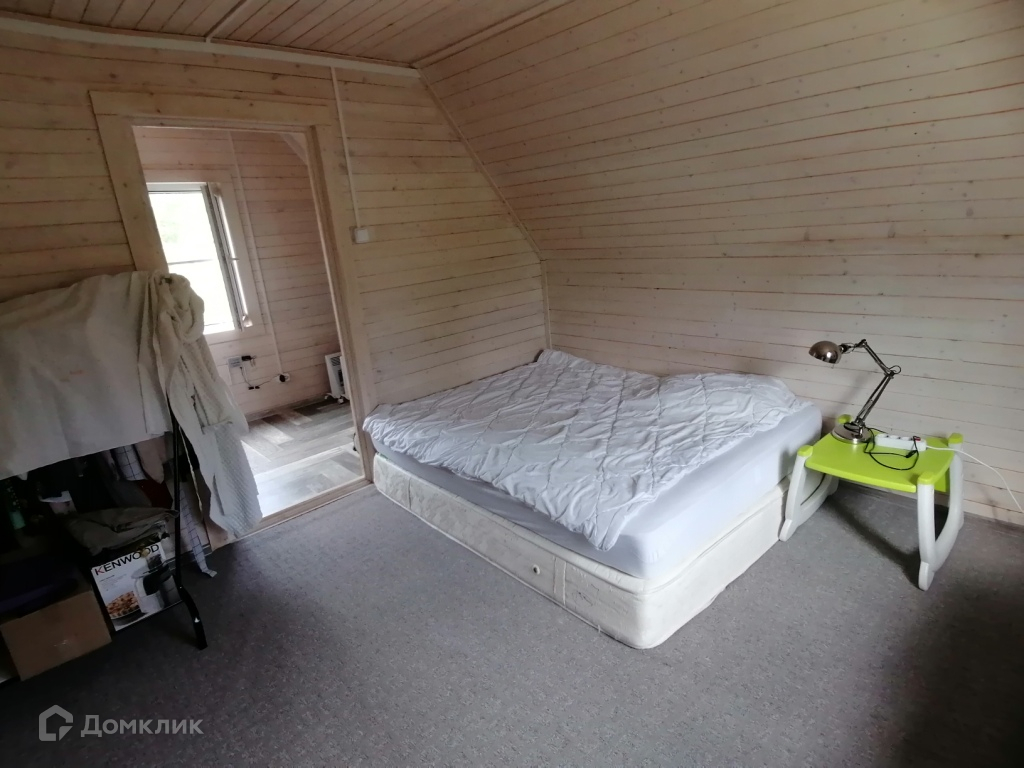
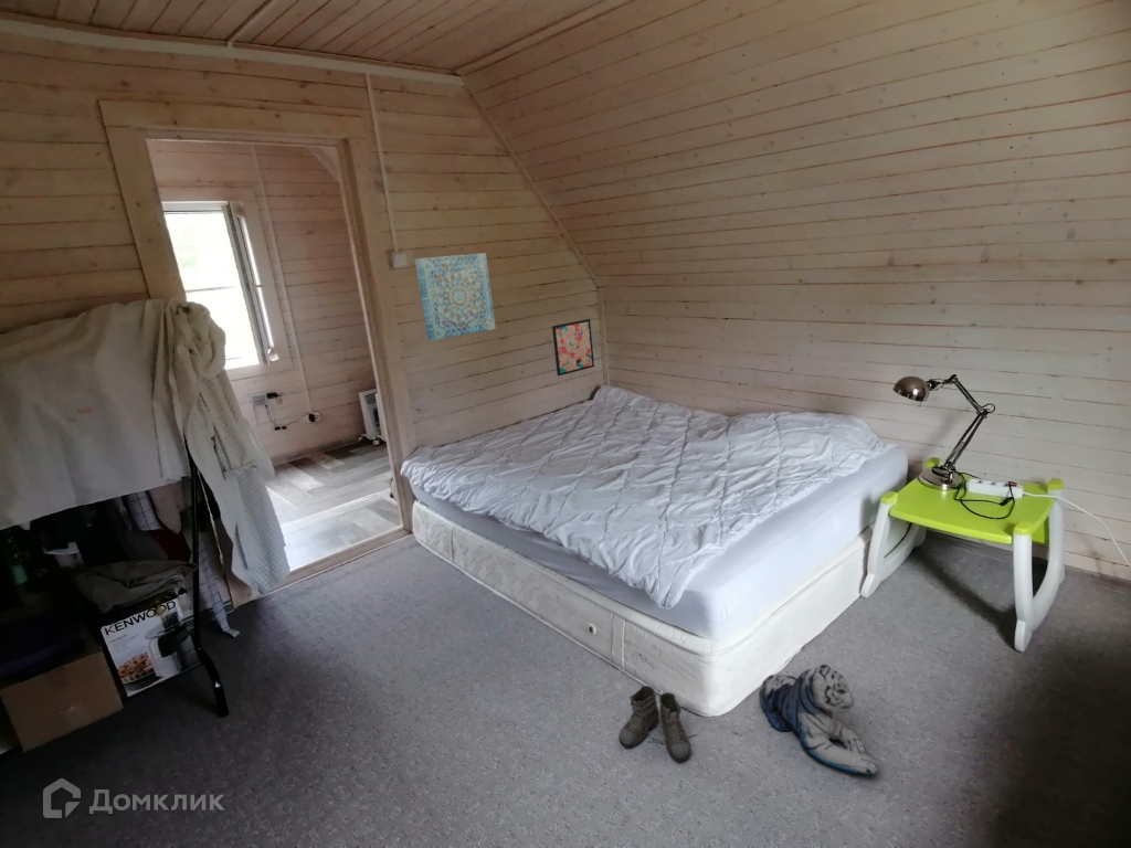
+ boots [617,685,699,762]
+ wall art [414,252,497,341]
+ plush toy [758,664,880,776]
+ wall art [551,318,595,377]
